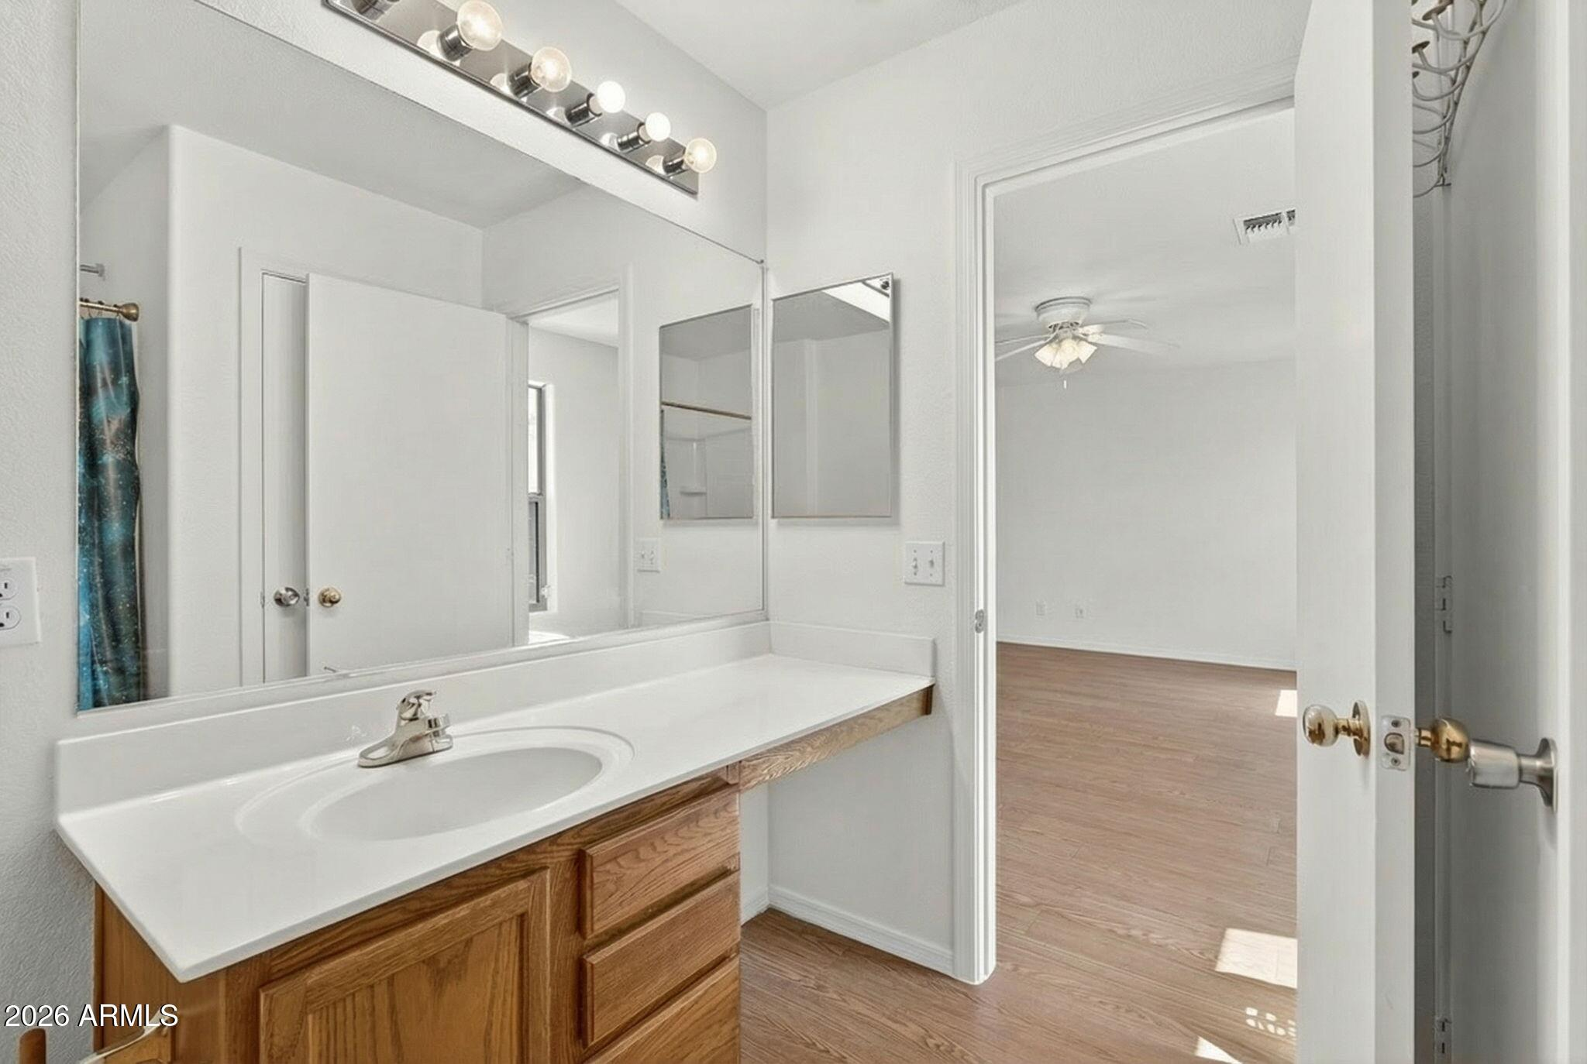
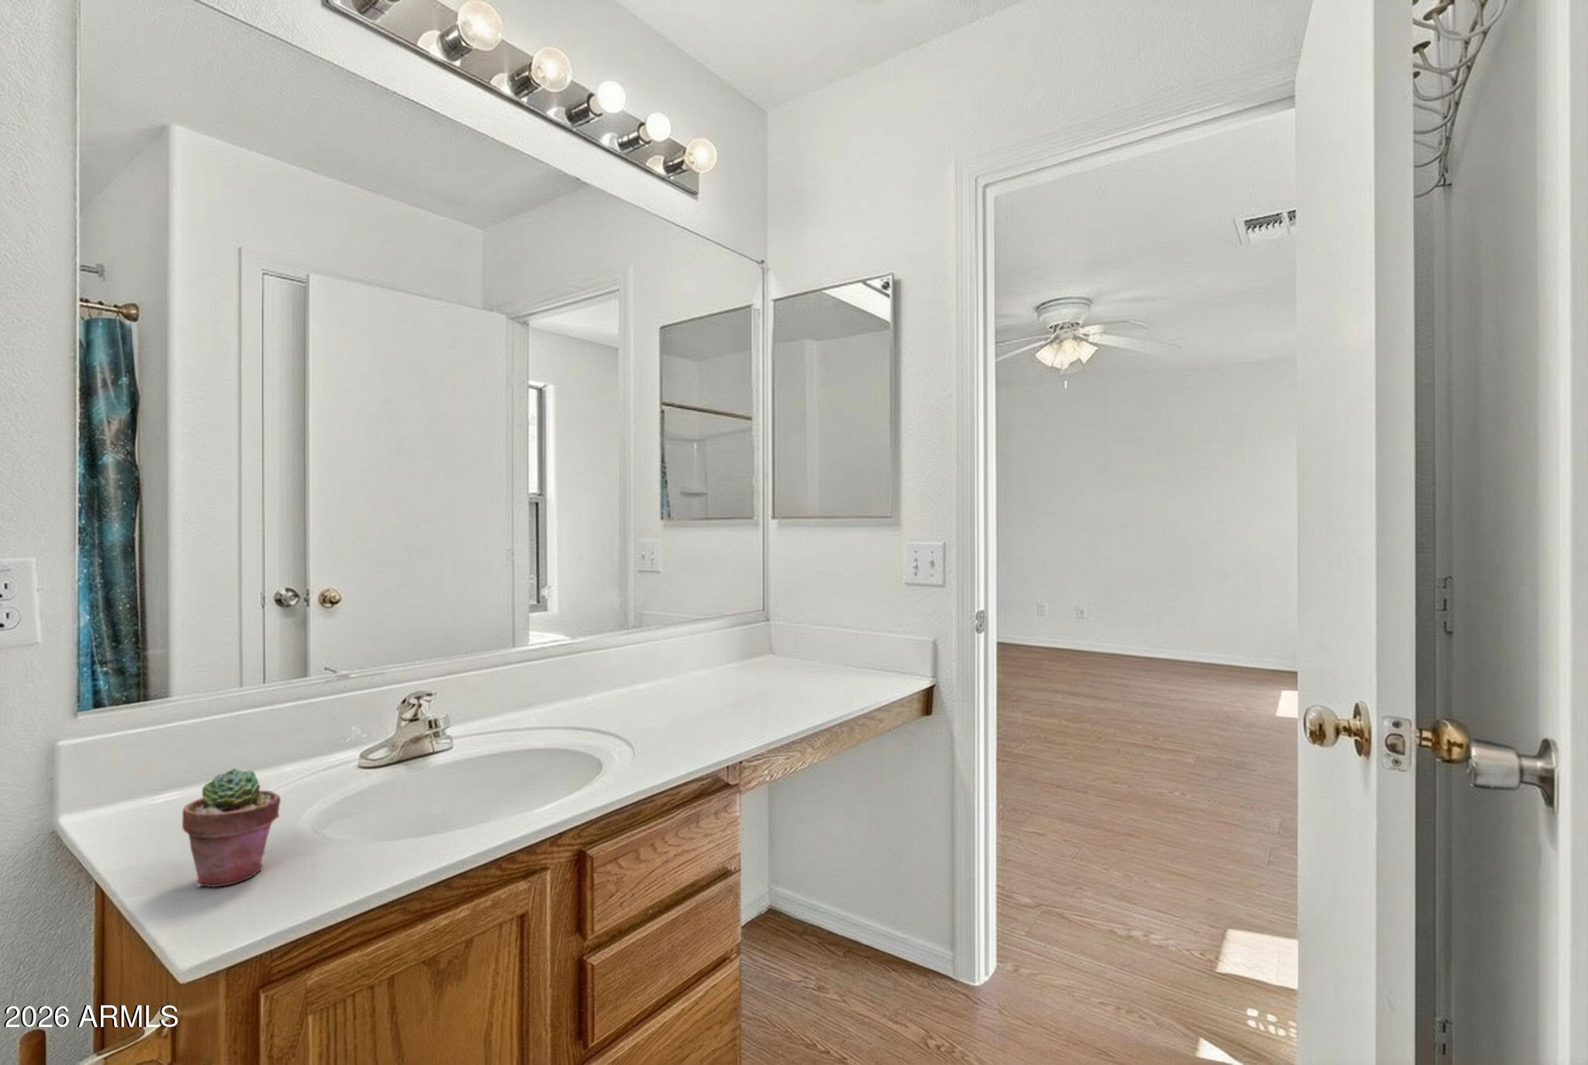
+ potted succulent [182,768,282,888]
